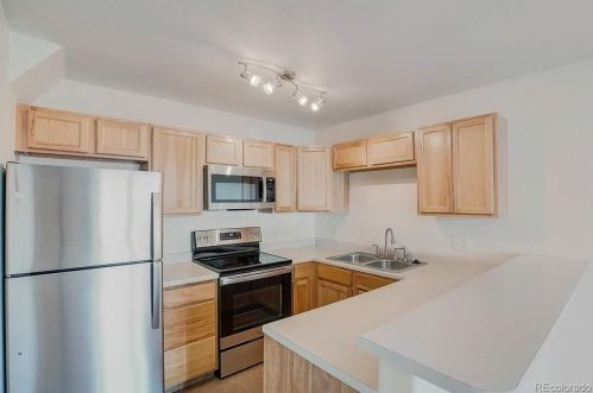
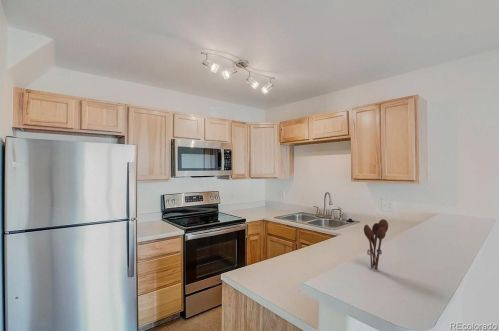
+ utensil holder [363,218,389,271]
